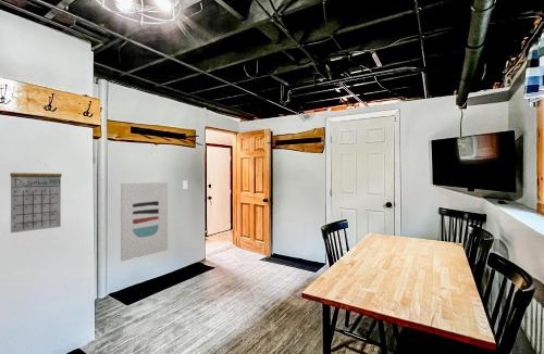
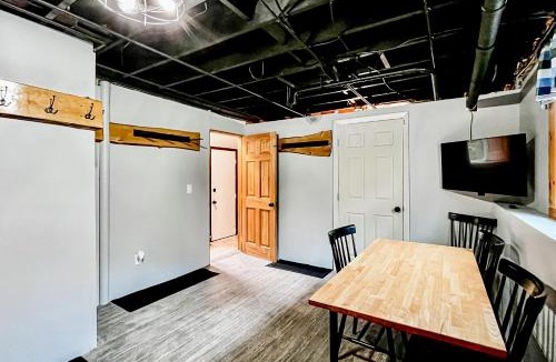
- wall art [120,181,169,263]
- calendar [9,160,63,233]
